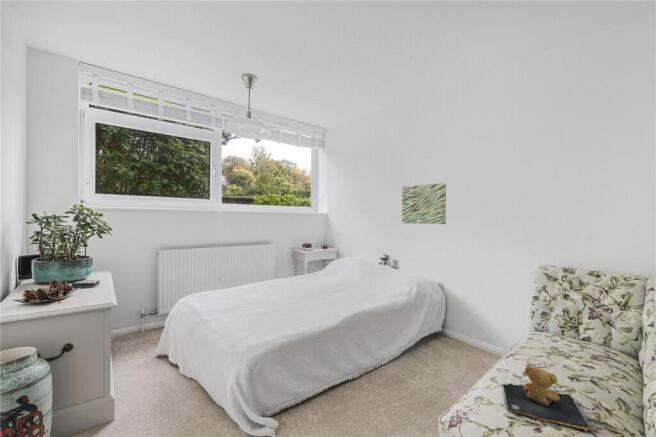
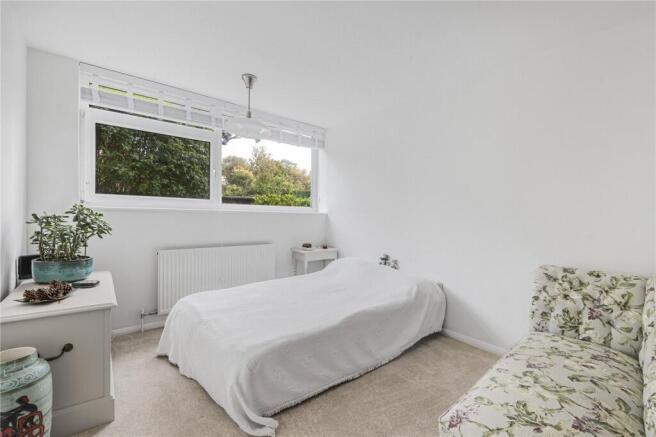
- wall art [401,182,447,225]
- teddy bear [502,365,591,433]
